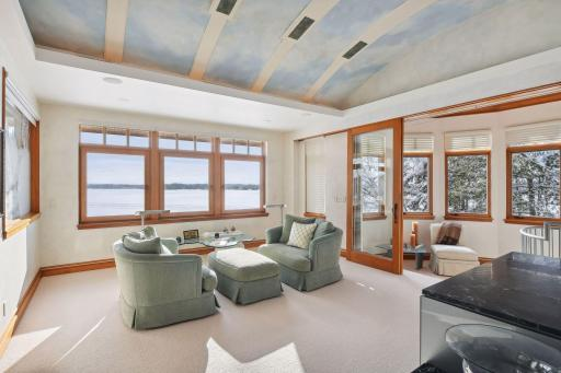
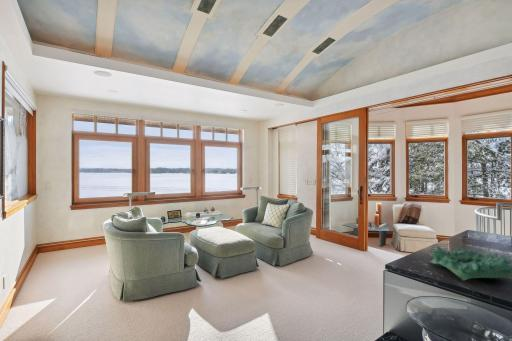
+ decorative bowl [429,244,512,282]
